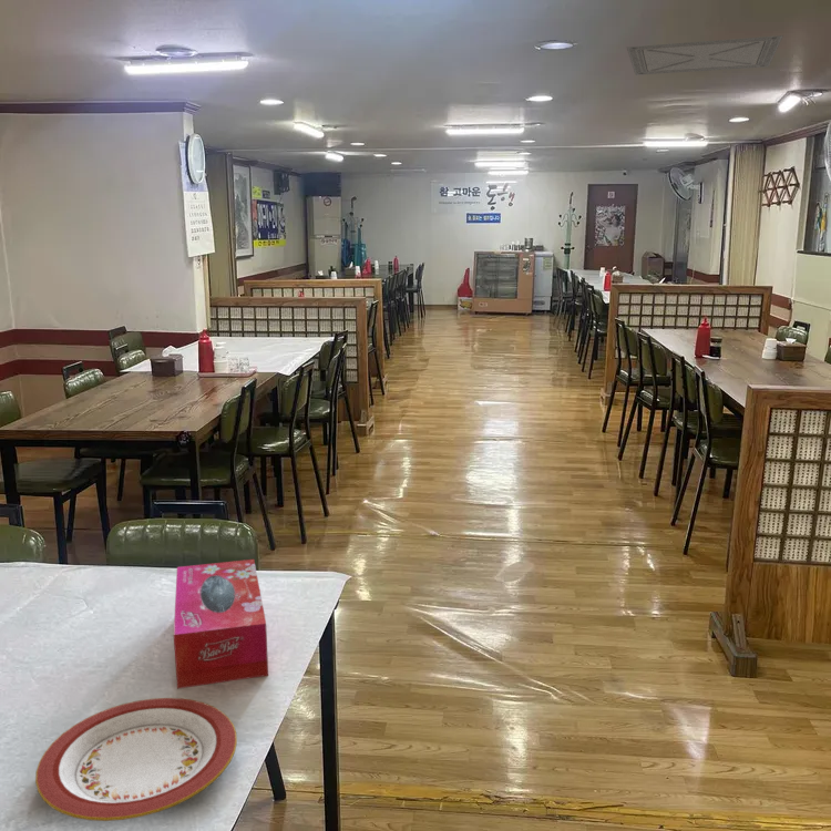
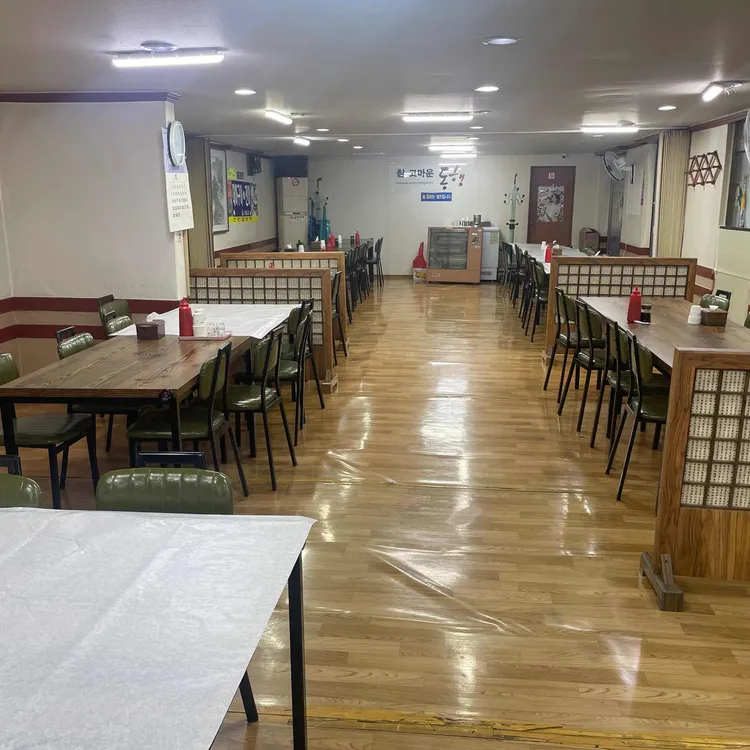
- plate [34,697,238,822]
- tissue box [173,558,269,690]
- ceiling vent [626,34,784,76]
